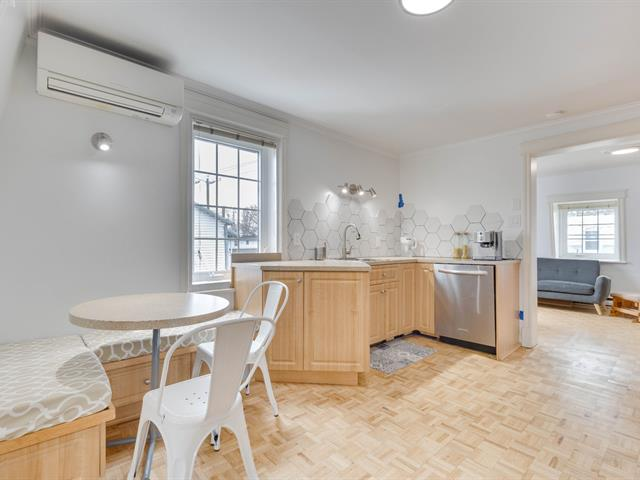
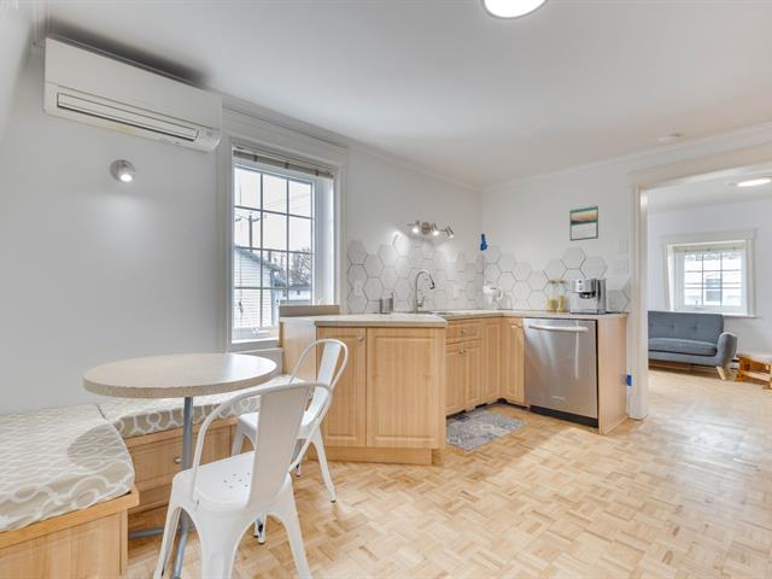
+ calendar [569,205,600,242]
